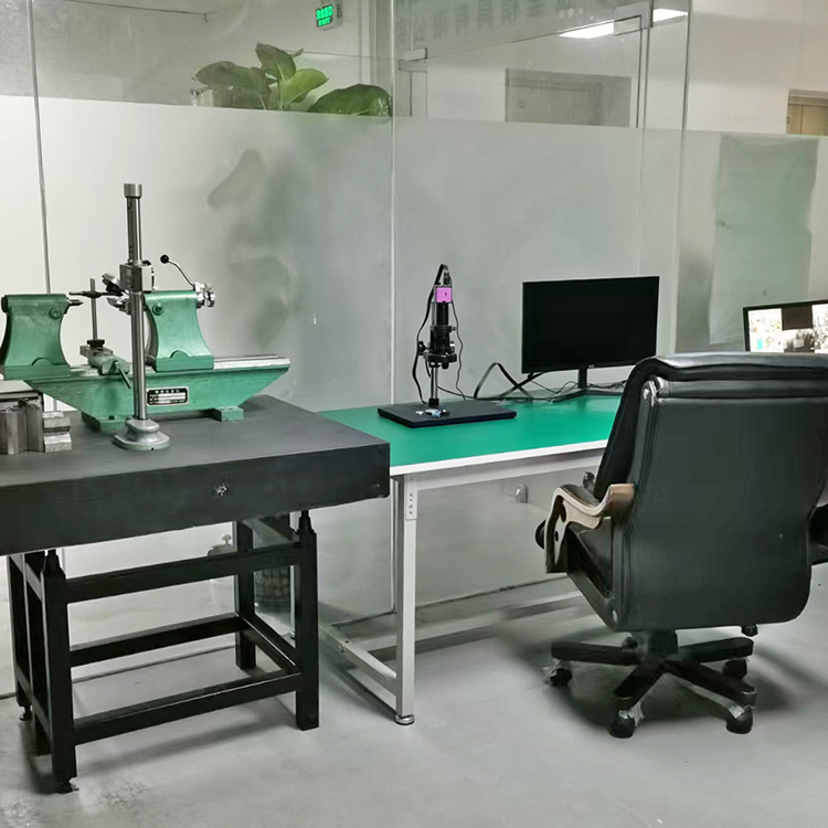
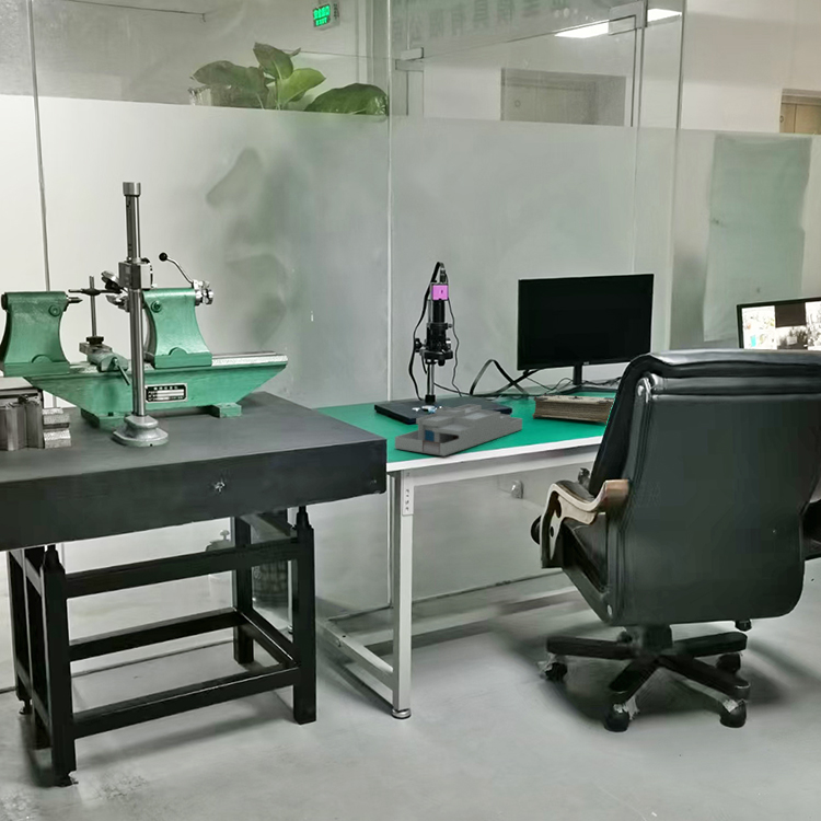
+ desk organizer [394,403,523,458]
+ book [531,392,615,426]
